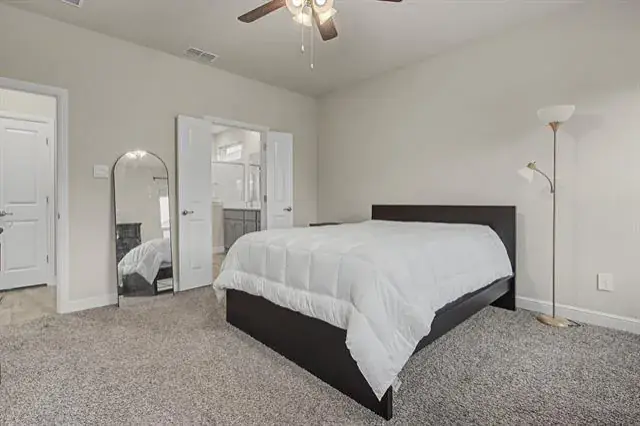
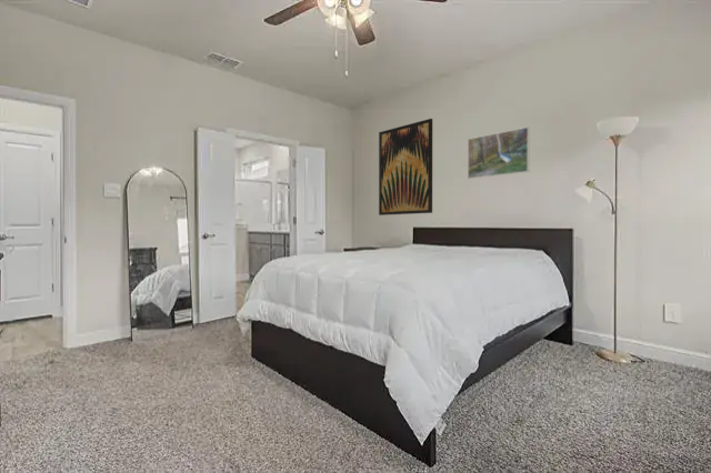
+ wall art [378,118,433,217]
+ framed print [467,125,531,180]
